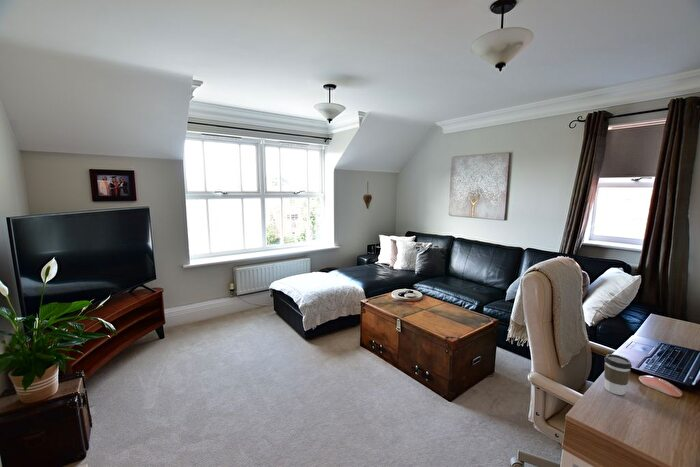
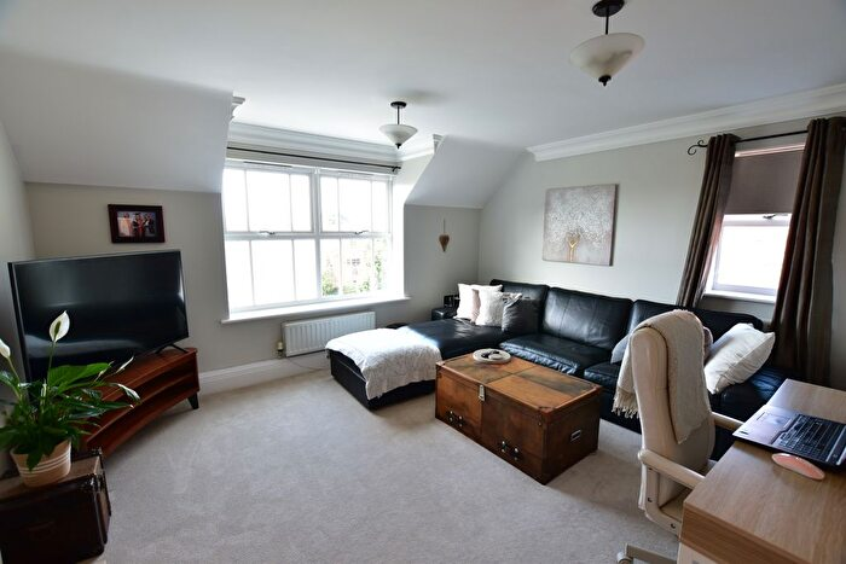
- coffee cup [603,353,633,396]
